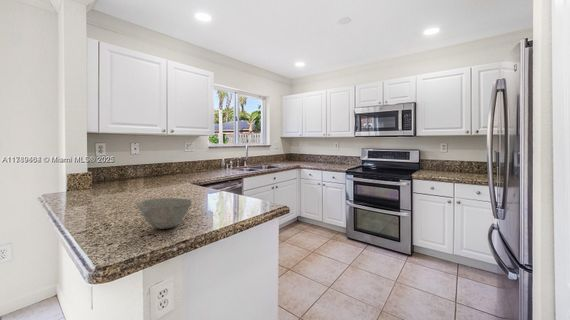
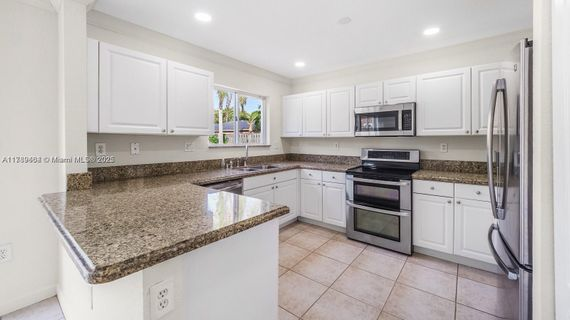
- bowl [136,197,193,230]
